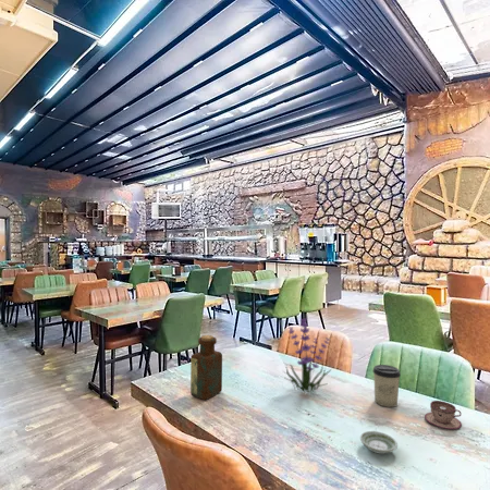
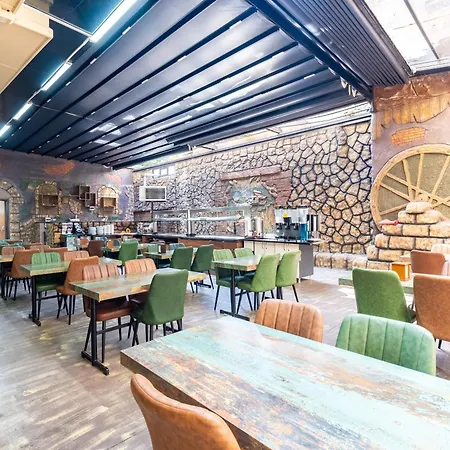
- teacup [424,400,463,430]
- bottle [189,334,223,401]
- cup [372,364,402,408]
- plant [281,318,332,395]
- saucer [359,430,399,455]
